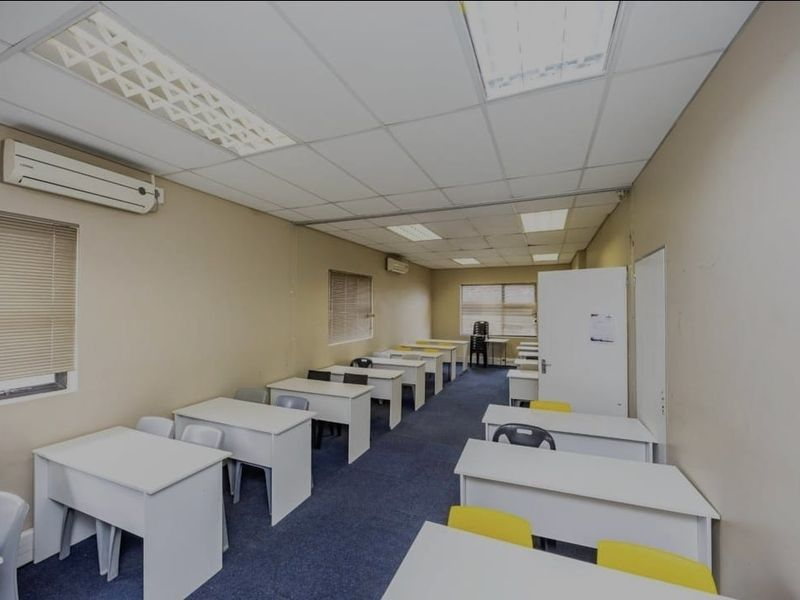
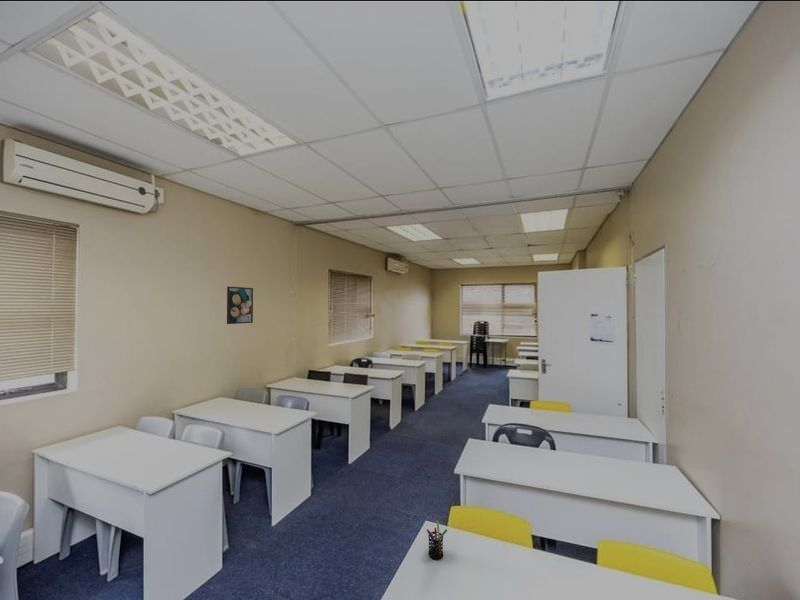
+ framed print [226,285,254,325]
+ pen holder [426,520,448,560]
